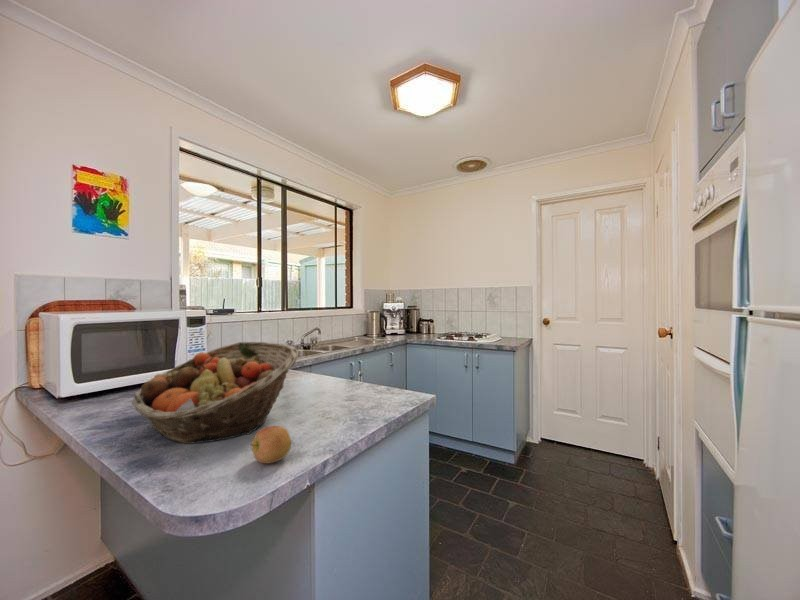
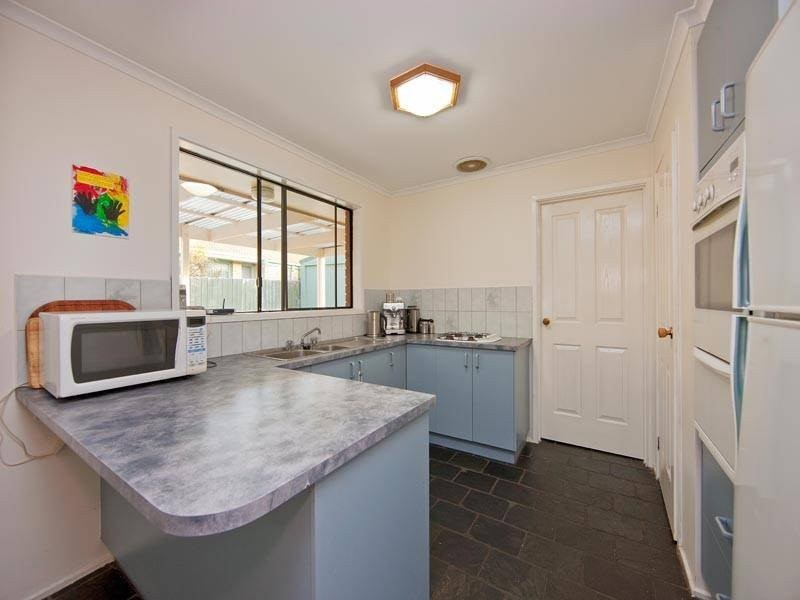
- fruit basket [131,341,299,445]
- apple [248,425,292,465]
